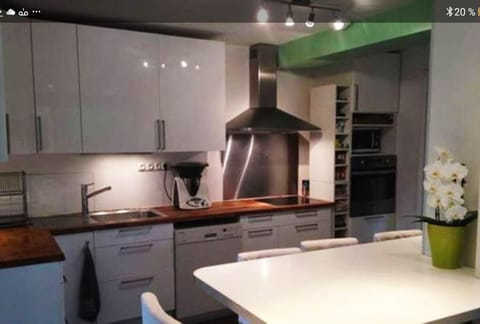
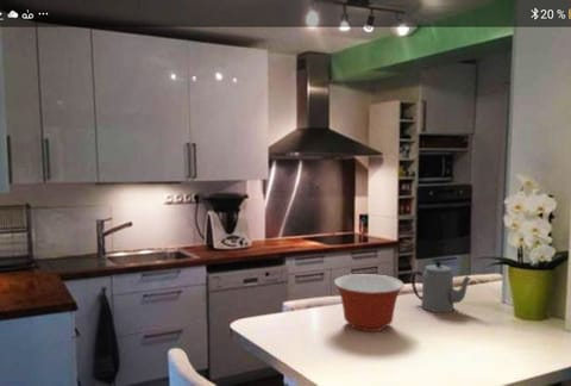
+ teapot [410,260,472,313]
+ mixing bowl [333,273,406,332]
